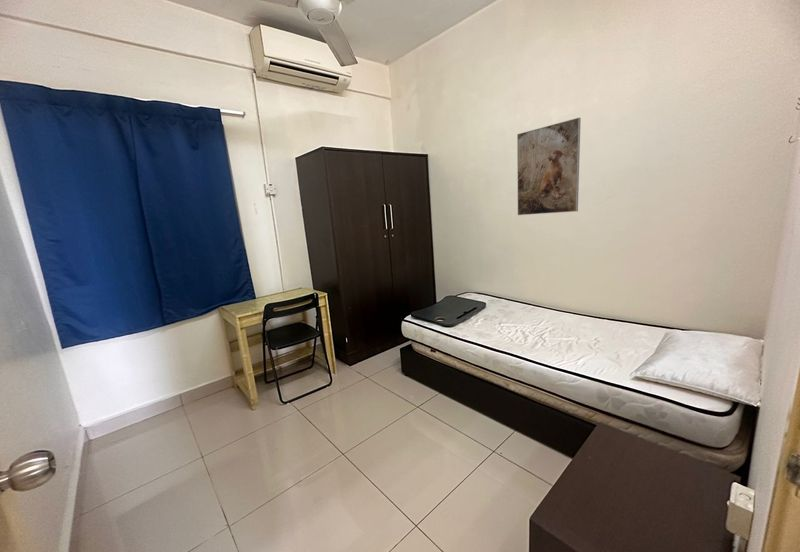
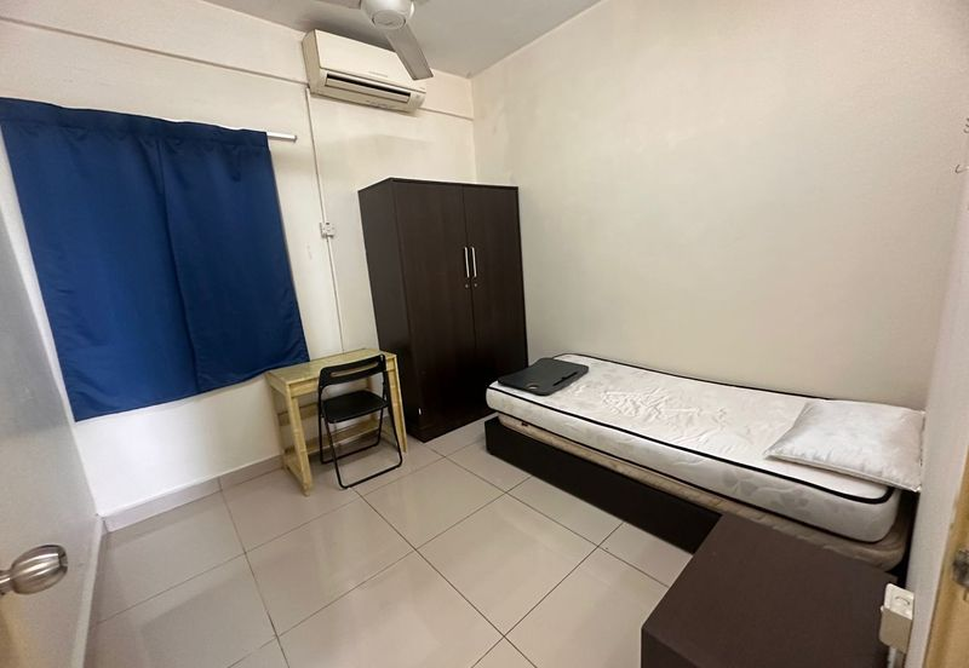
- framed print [516,117,582,216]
